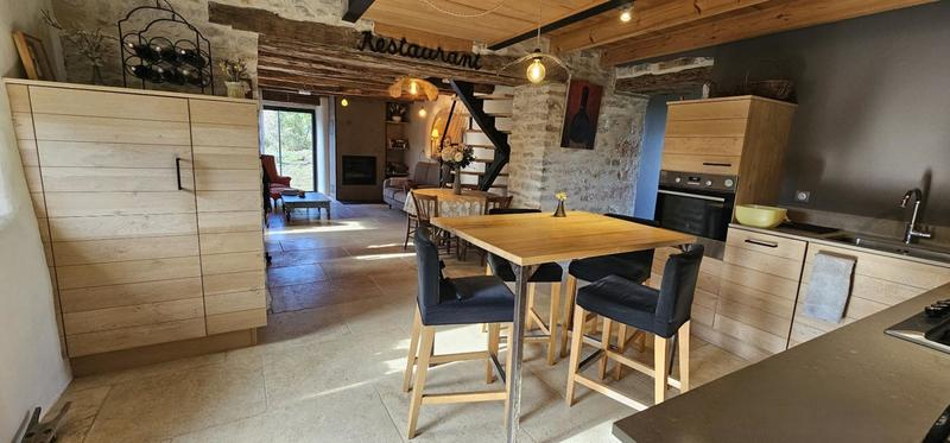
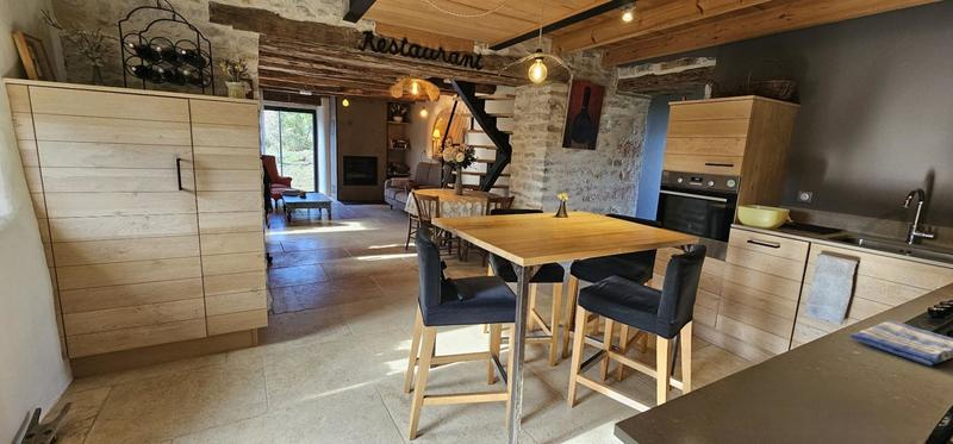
+ dish towel [849,320,953,367]
